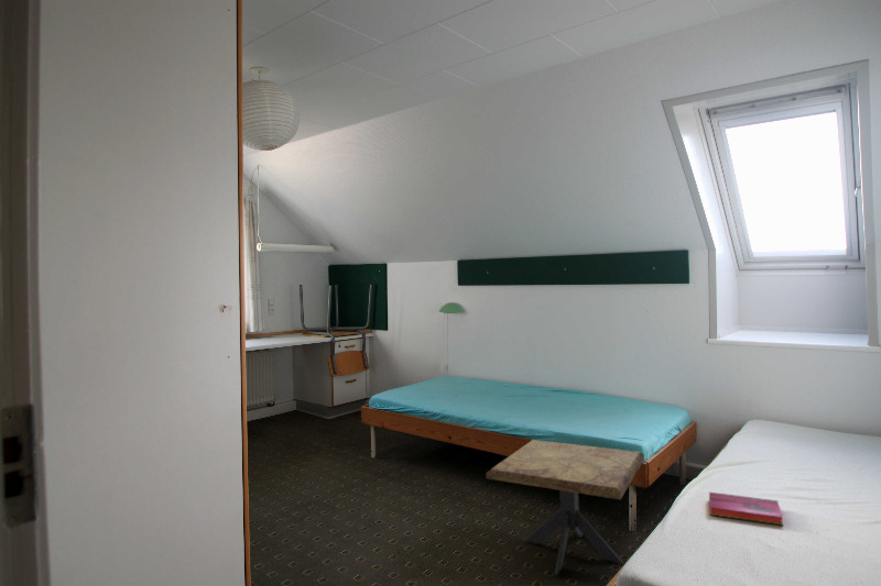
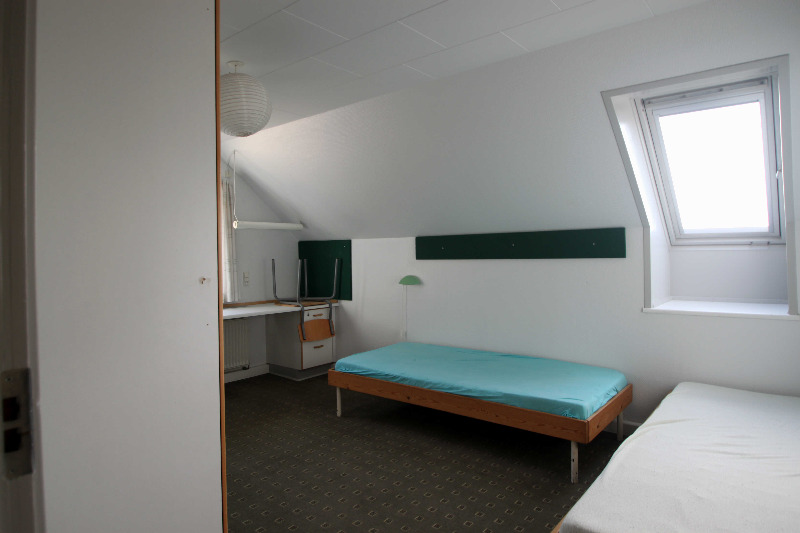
- side table [485,439,645,576]
- hardback book [708,491,784,527]
